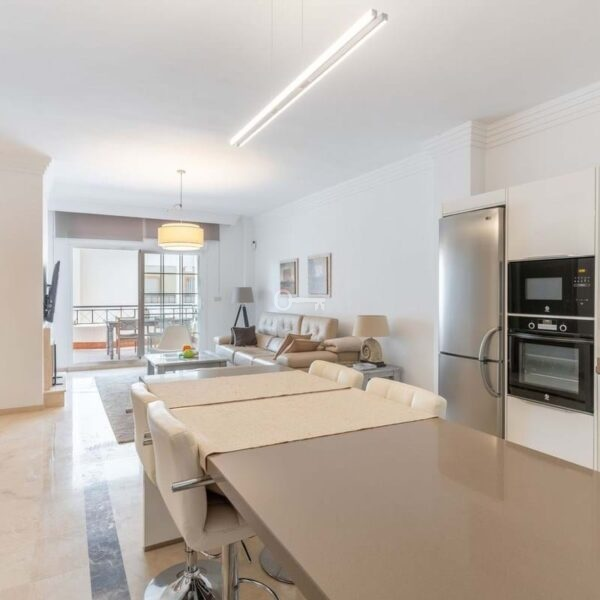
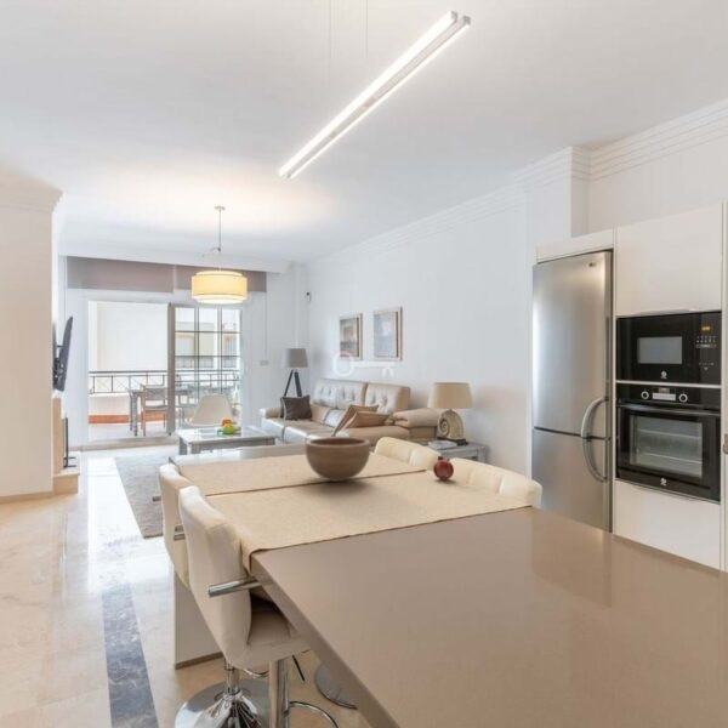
+ bowl [303,436,371,483]
+ fruit [432,455,455,482]
